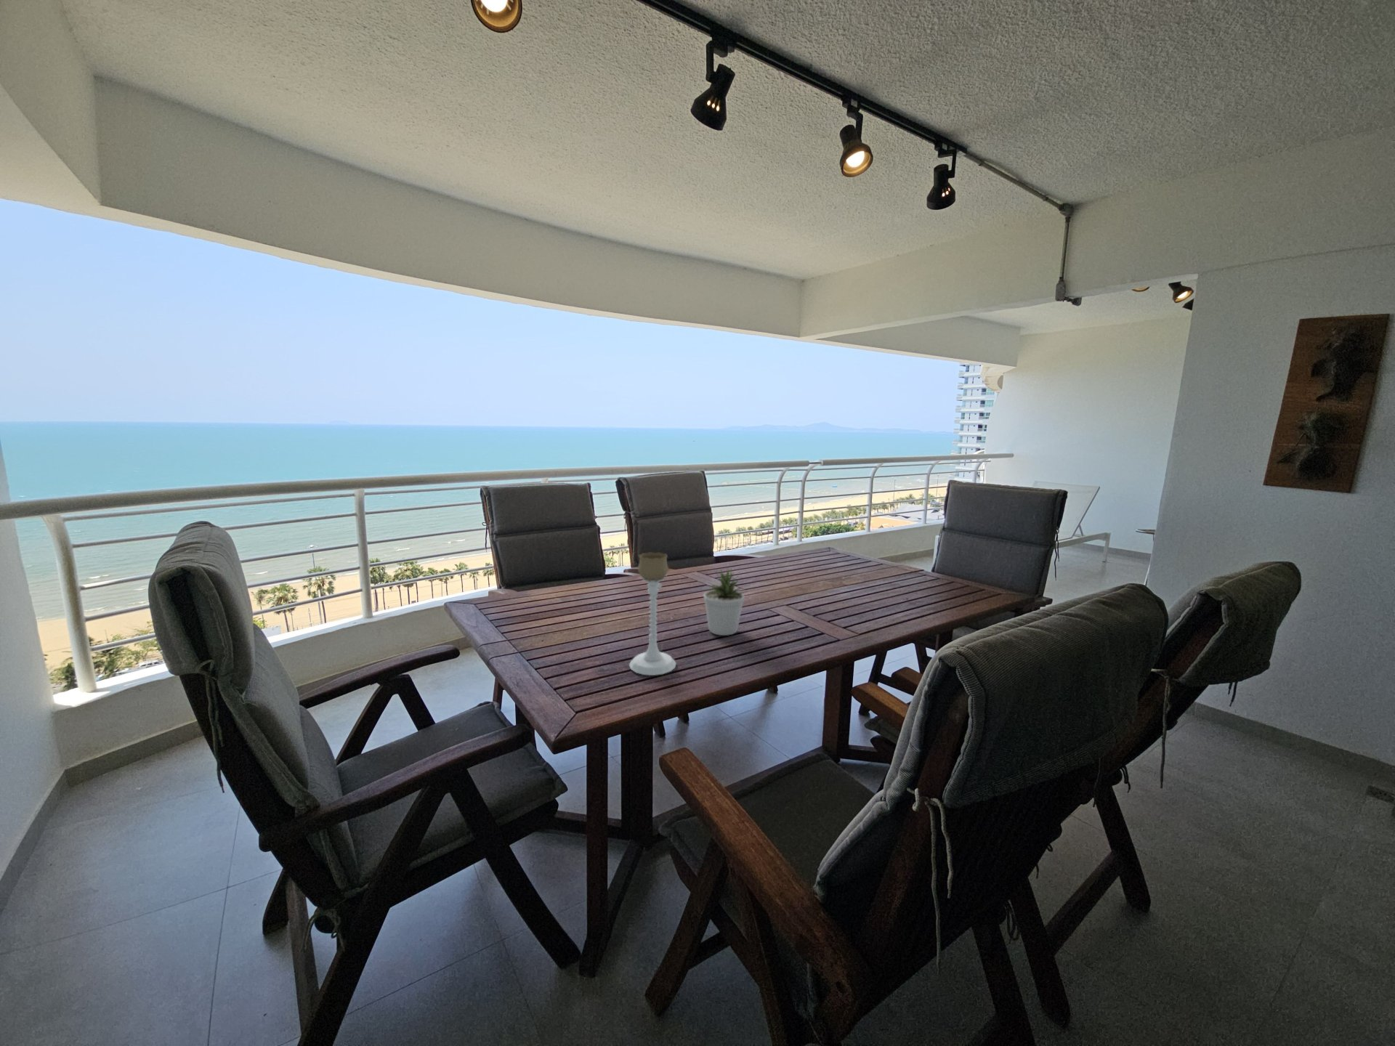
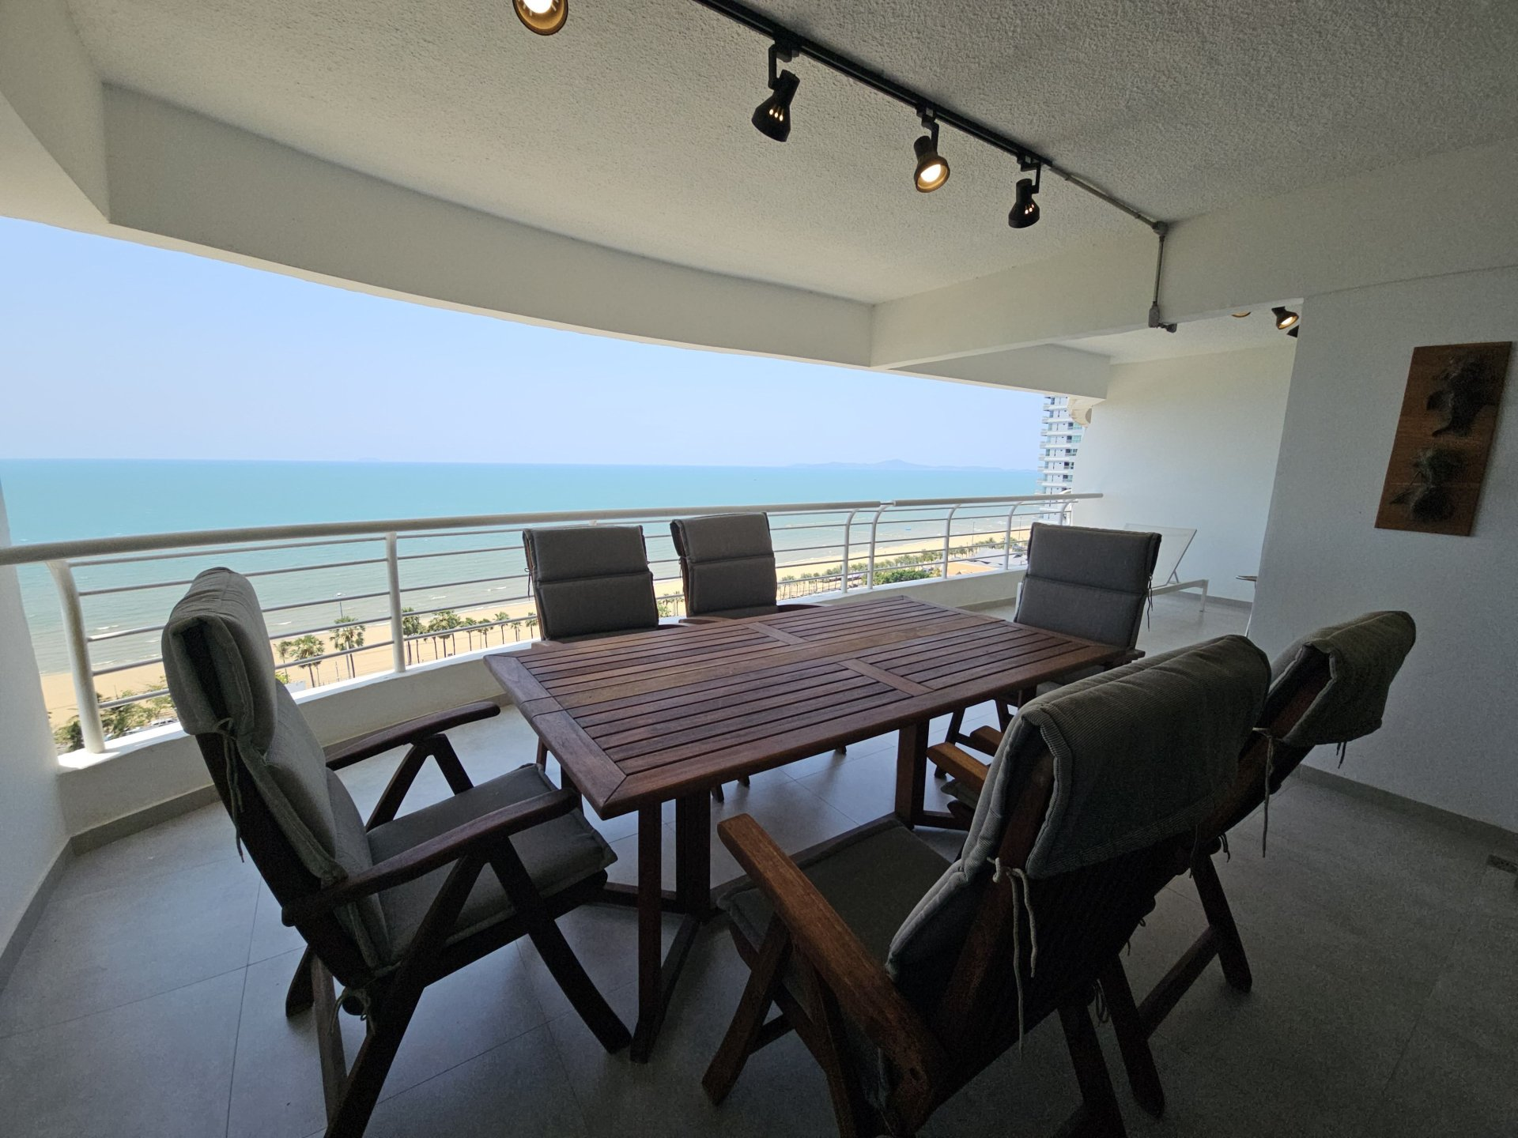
- potted plant [703,565,749,636]
- candle holder [628,552,677,676]
